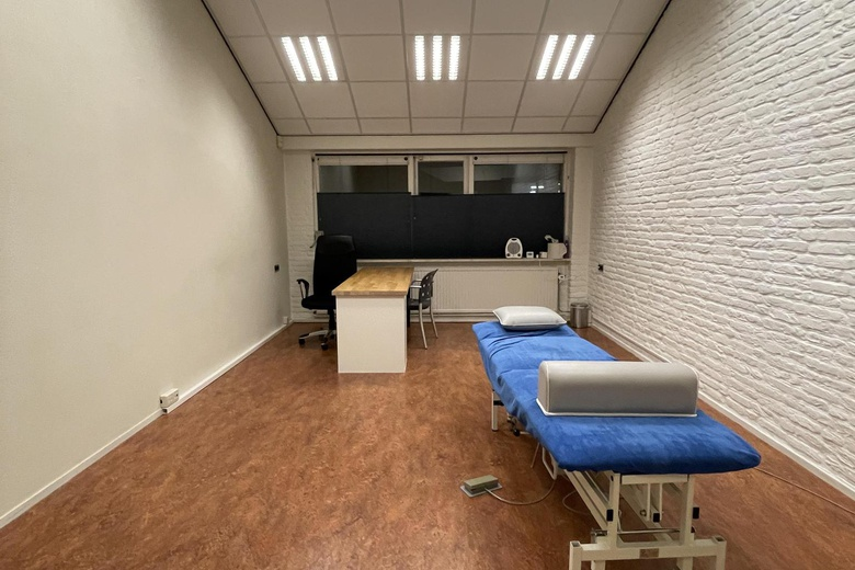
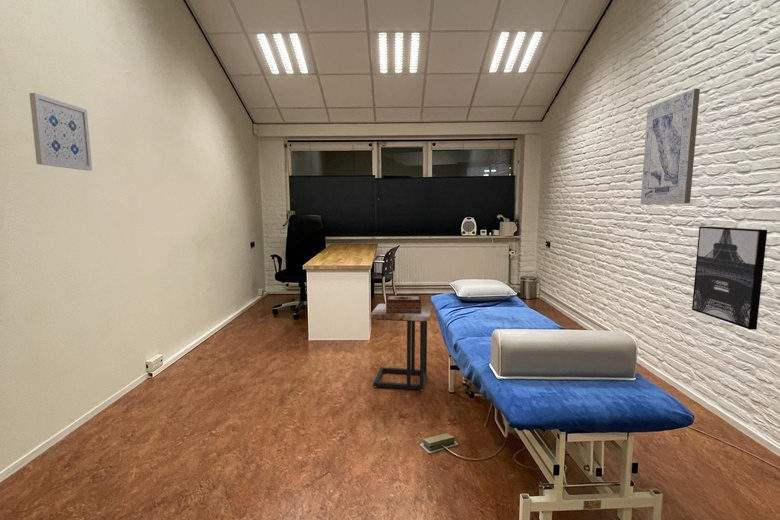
+ wall art [640,88,701,205]
+ side table [370,303,434,391]
+ tissue box [385,294,422,313]
+ wall art [691,225,768,331]
+ wall art [28,92,93,172]
